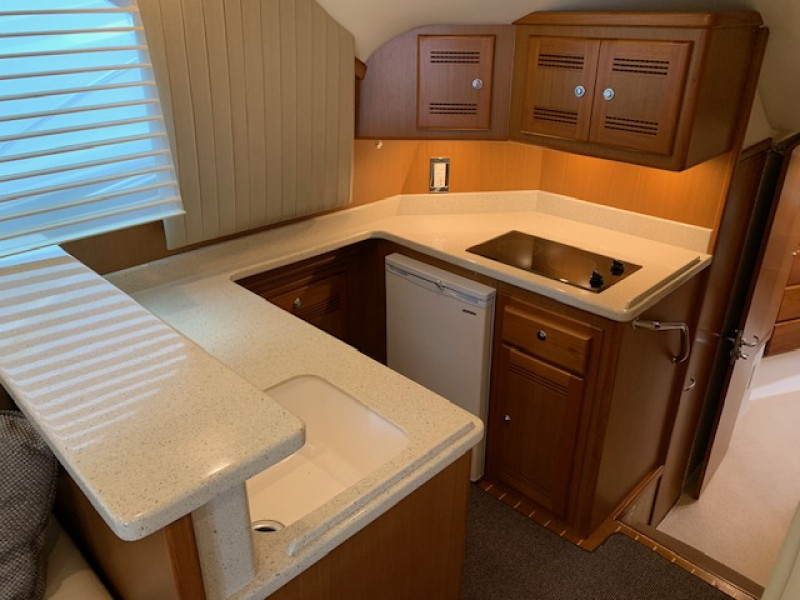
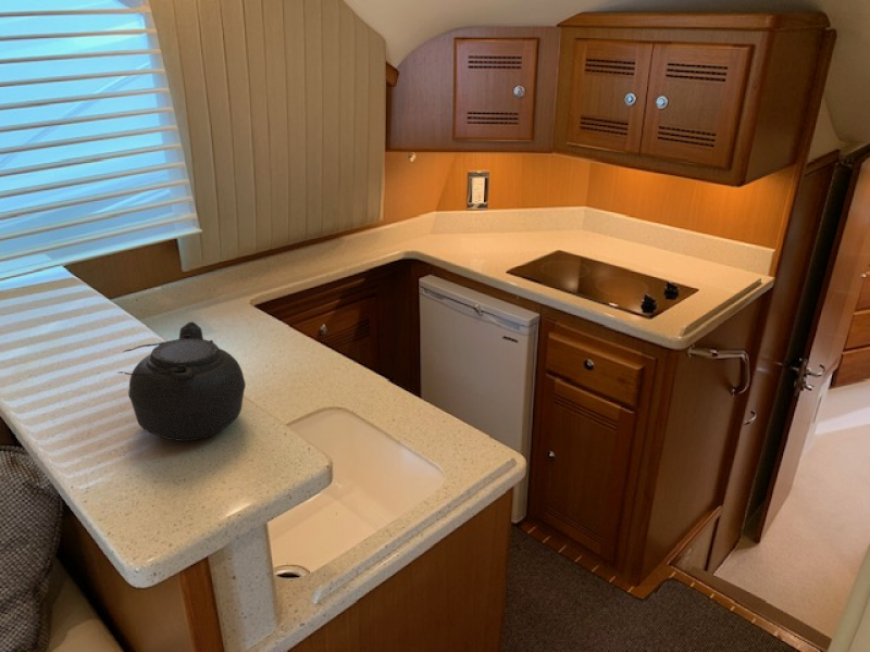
+ teapot [116,321,247,442]
